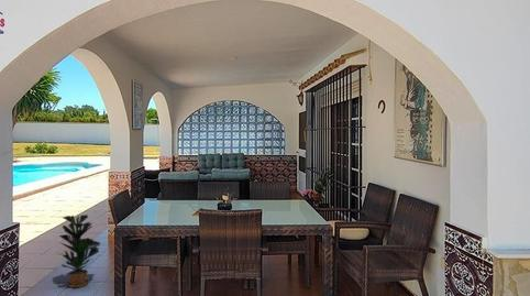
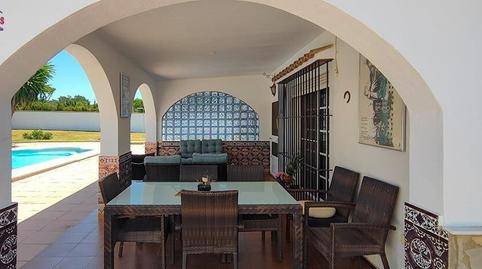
- potted plant [57,213,101,288]
